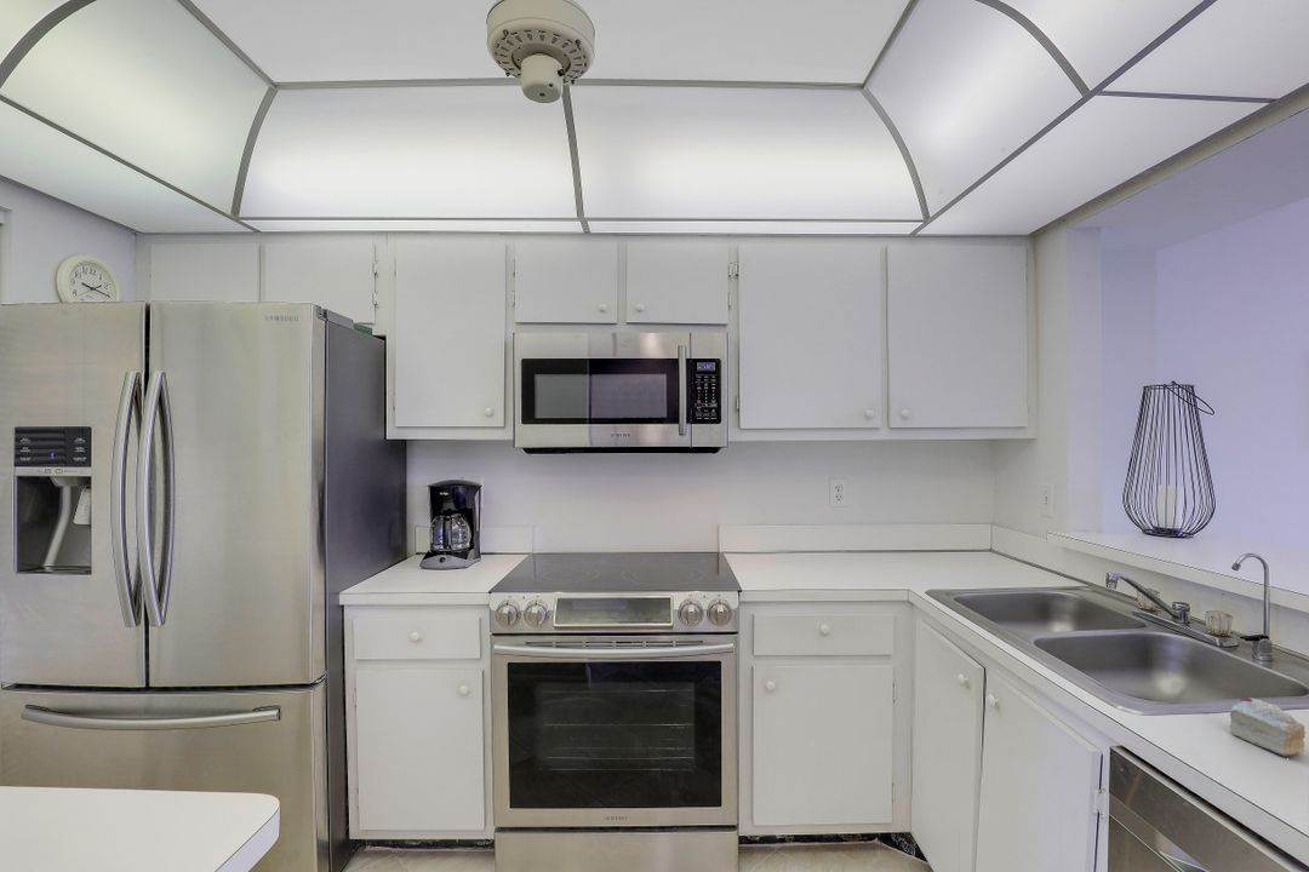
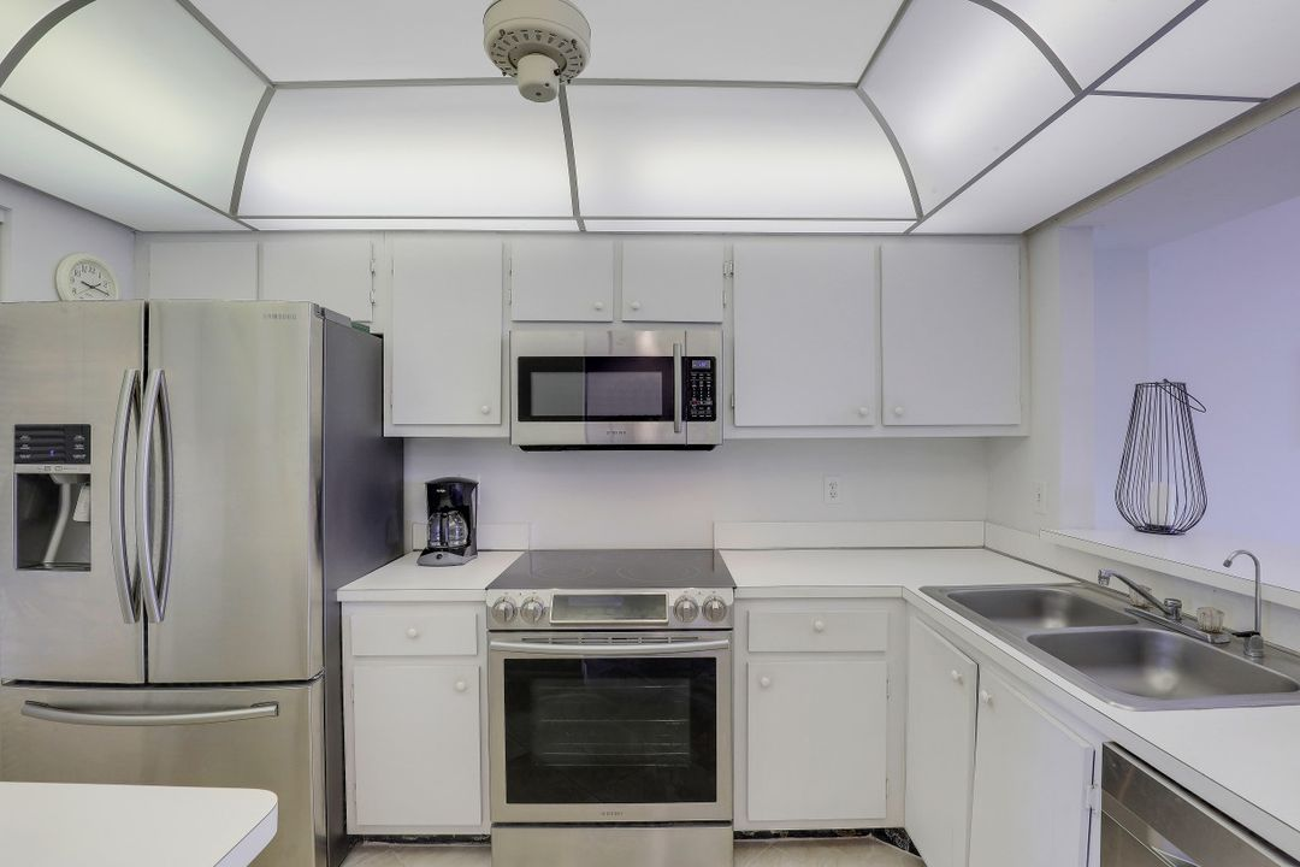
- cake slice [1229,696,1307,757]
